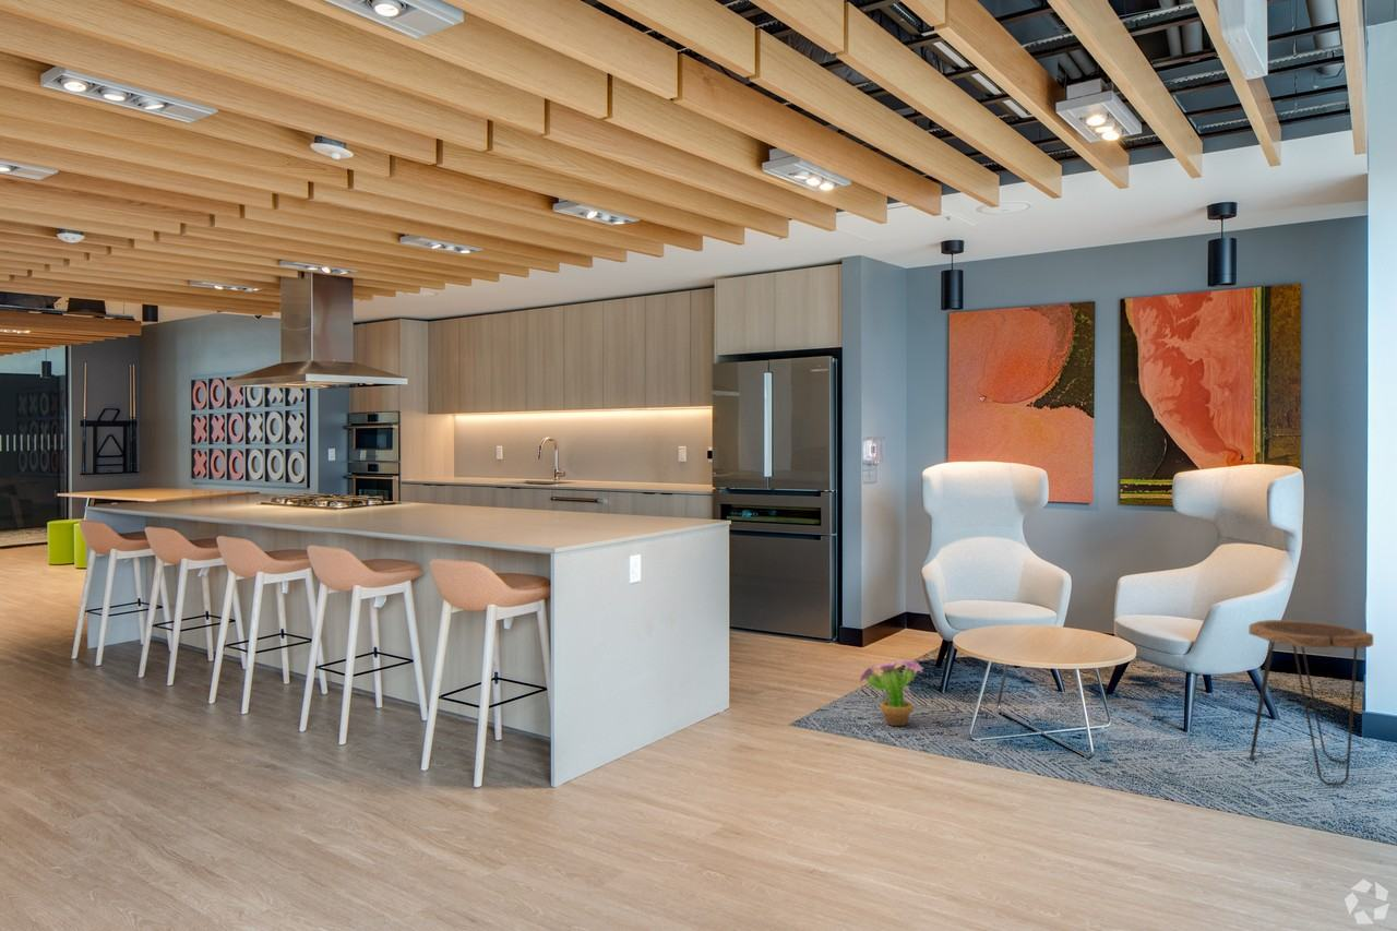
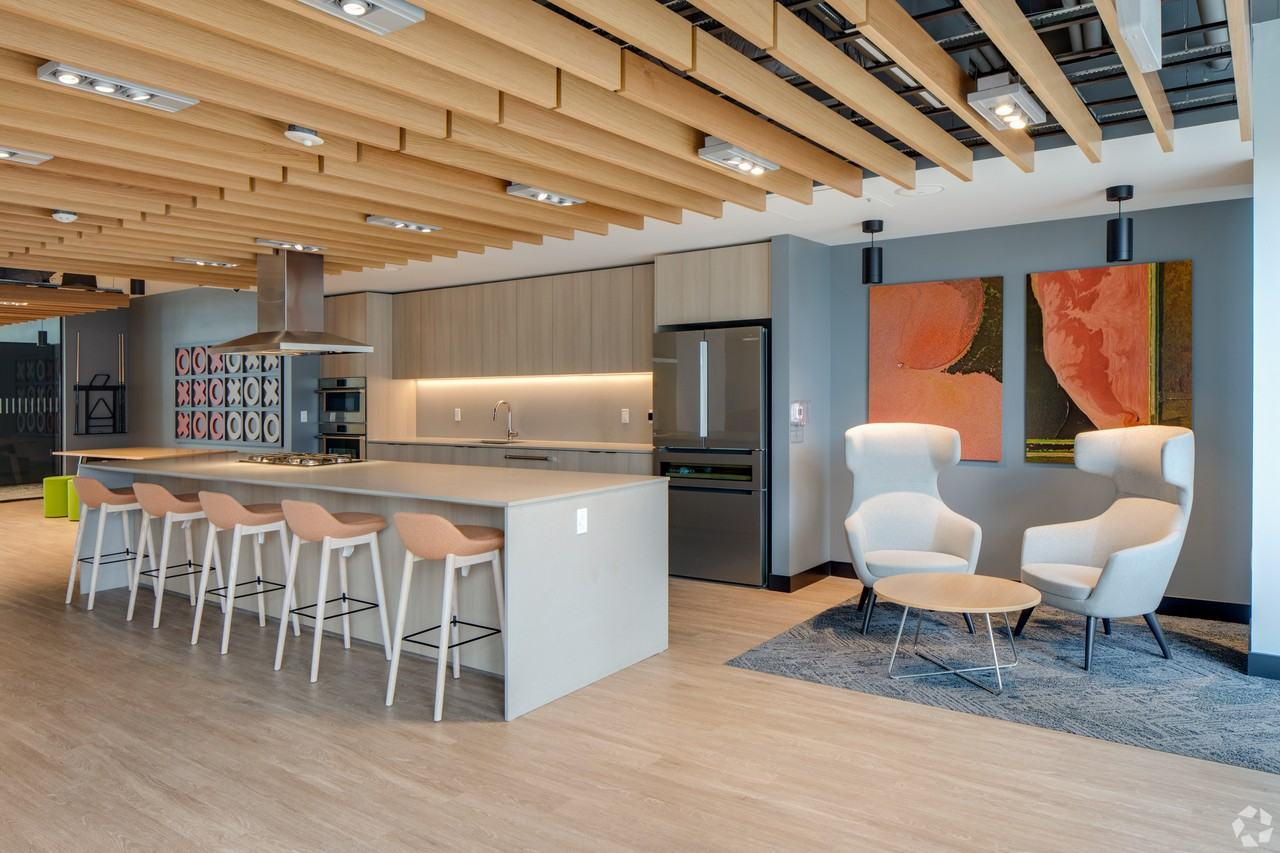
- side table [1247,619,1374,786]
- decorative plant [857,658,926,727]
